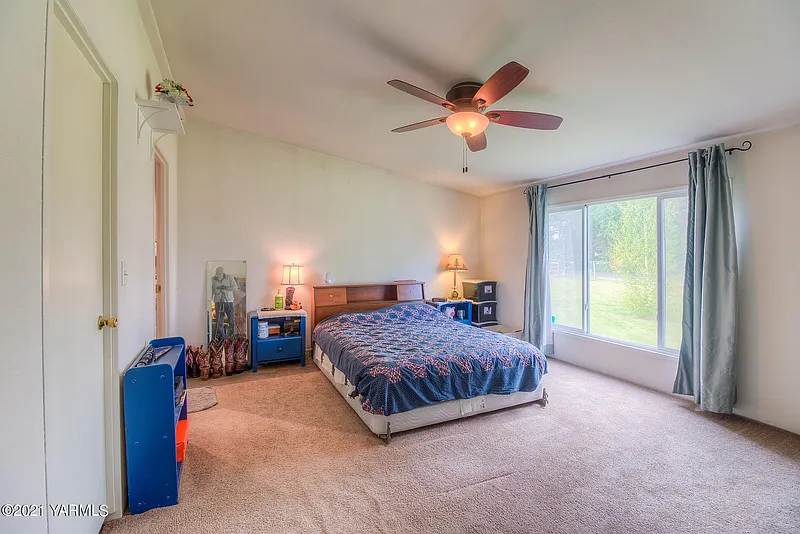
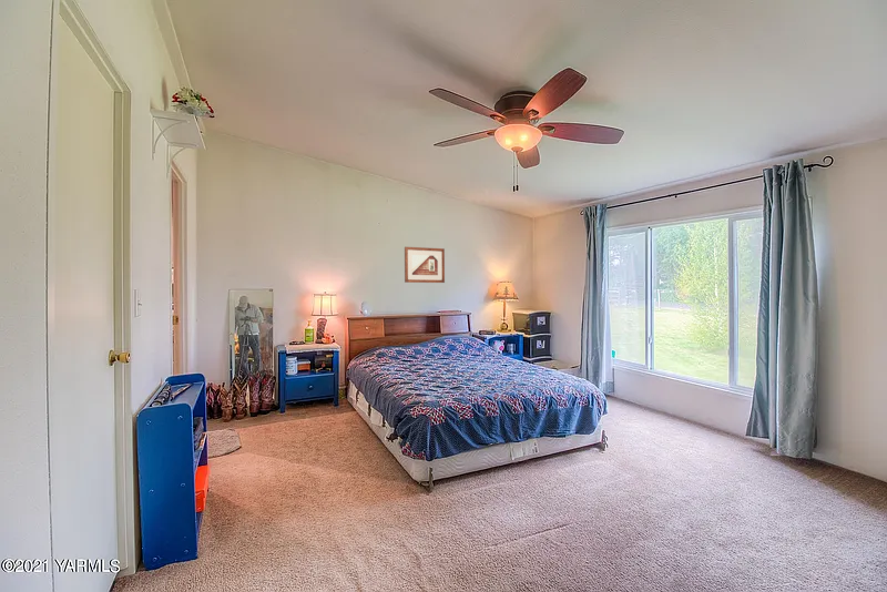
+ picture frame [404,246,446,284]
